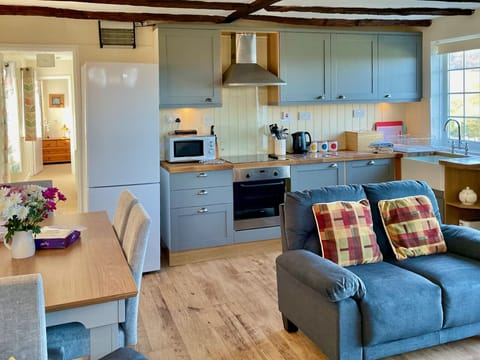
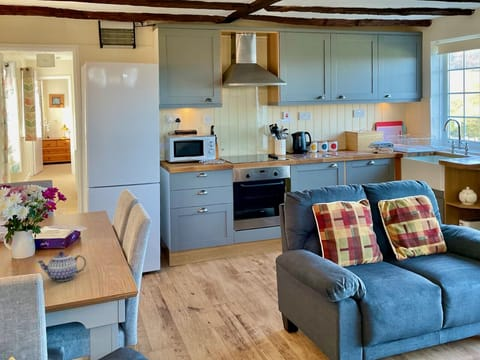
+ teapot [36,251,87,283]
